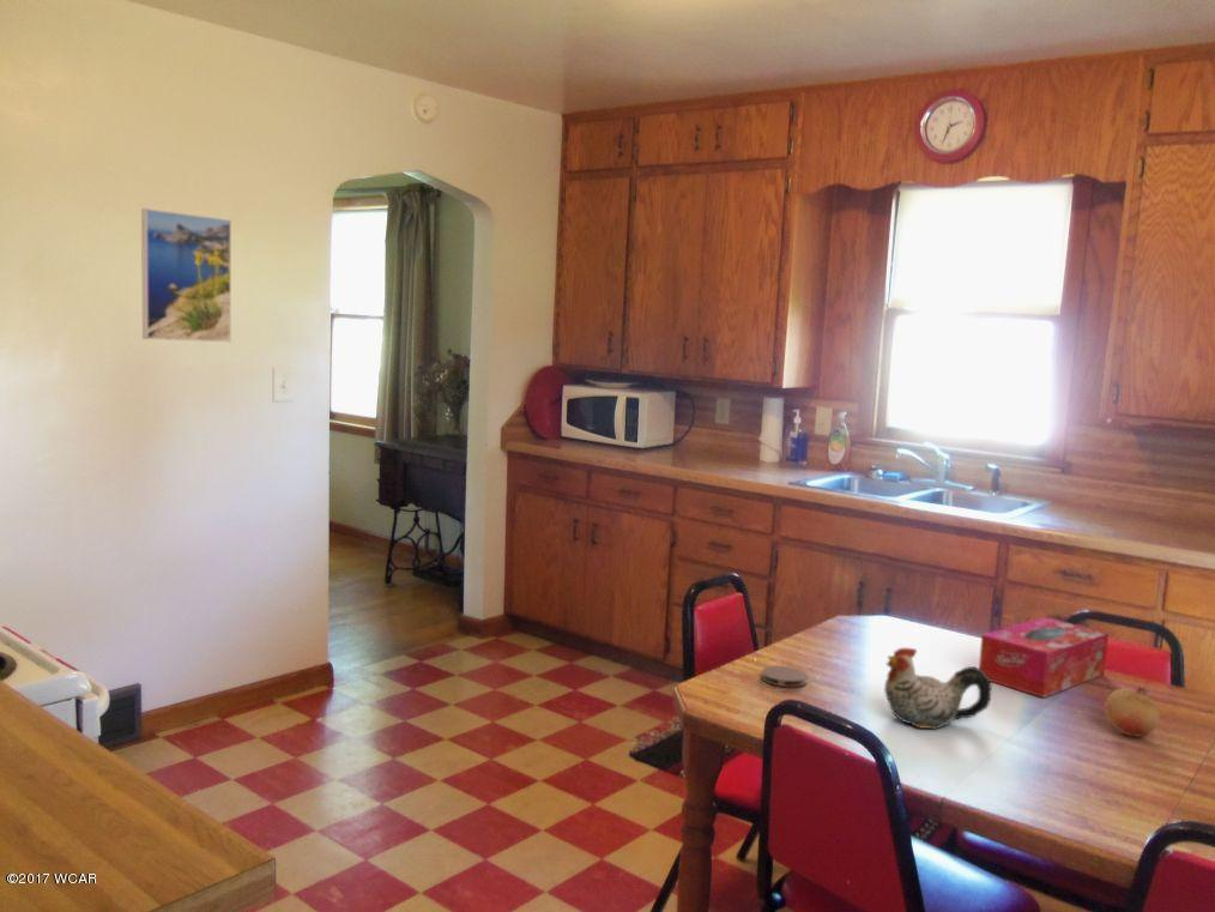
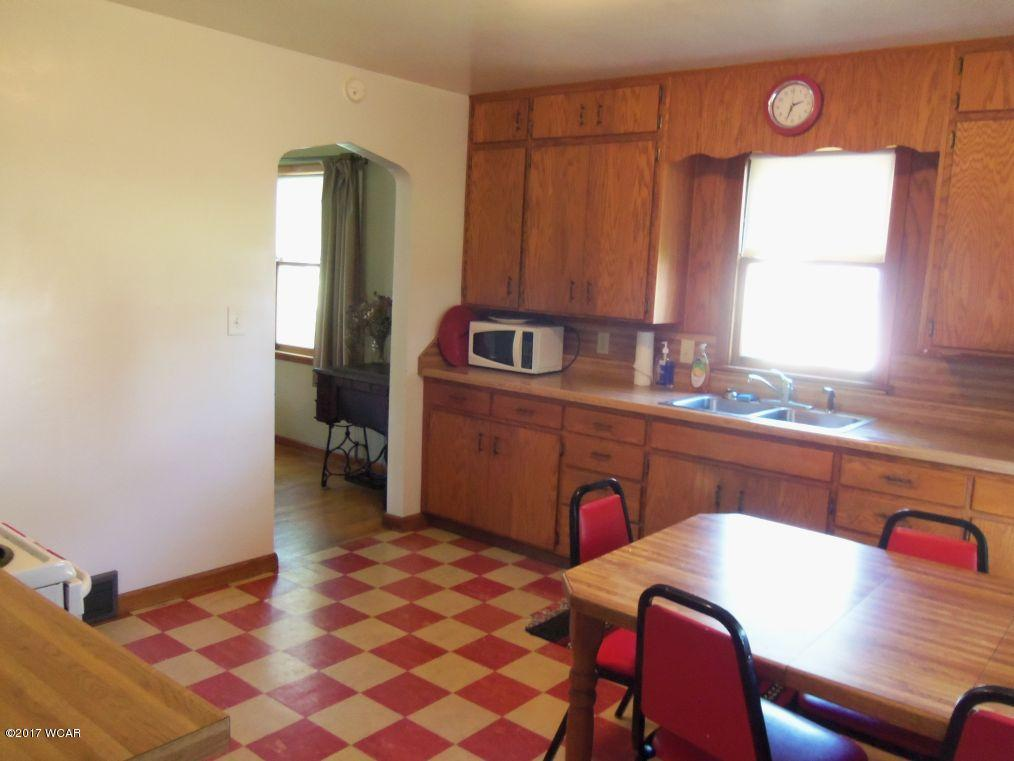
- fruit [1104,685,1161,738]
- coaster [761,665,809,688]
- chicken figurine [883,647,992,731]
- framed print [140,207,232,343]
- tissue box [978,616,1110,699]
